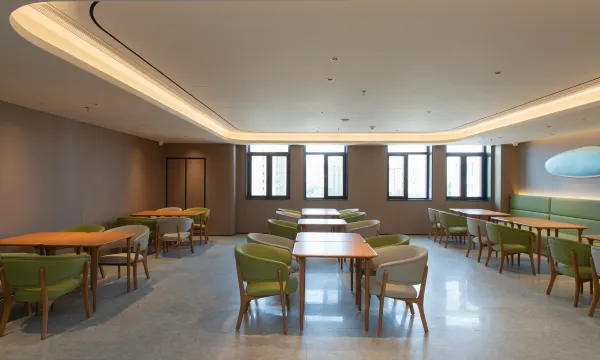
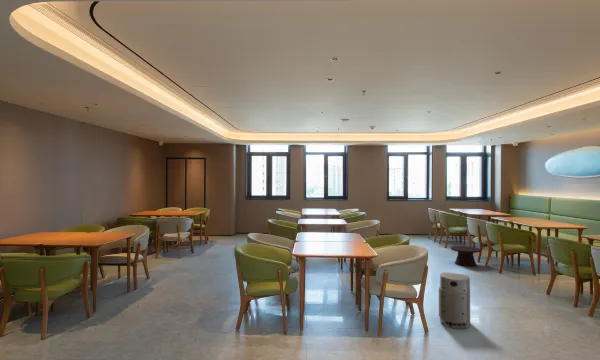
+ side table [450,245,482,268]
+ air purifier [438,271,471,330]
